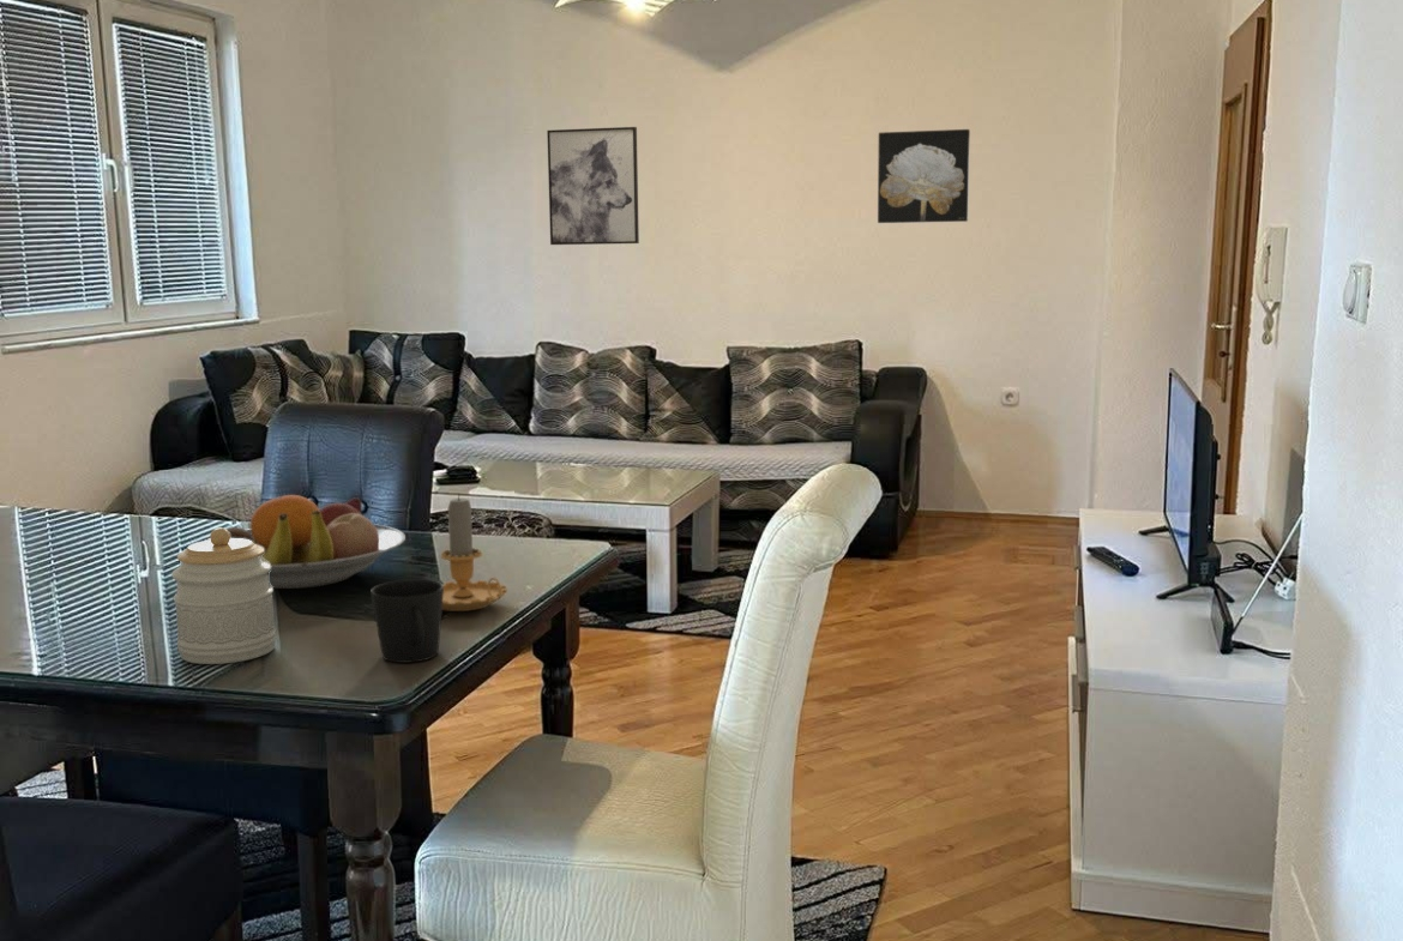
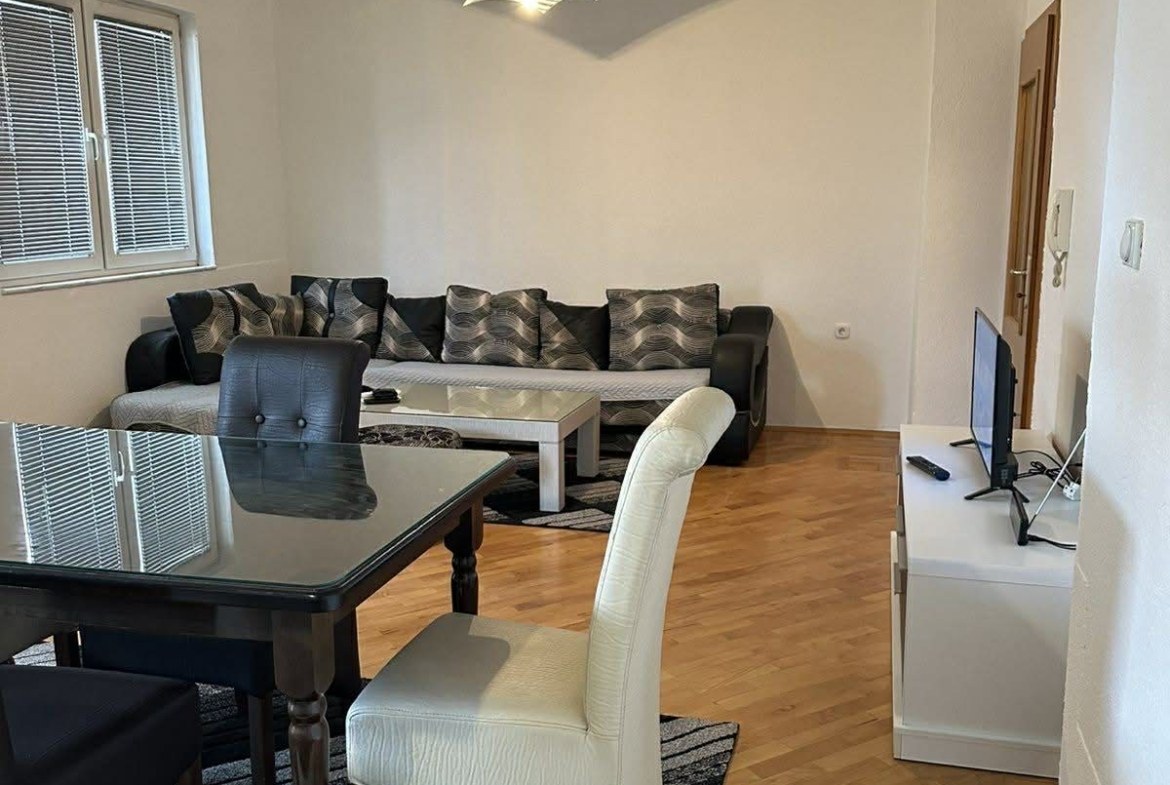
- fruit bowl [205,493,407,590]
- wall art [877,128,971,224]
- cup [371,579,444,664]
- candle [439,493,508,613]
- wall art [546,126,640,246]
- jar [170,526,277,665]
